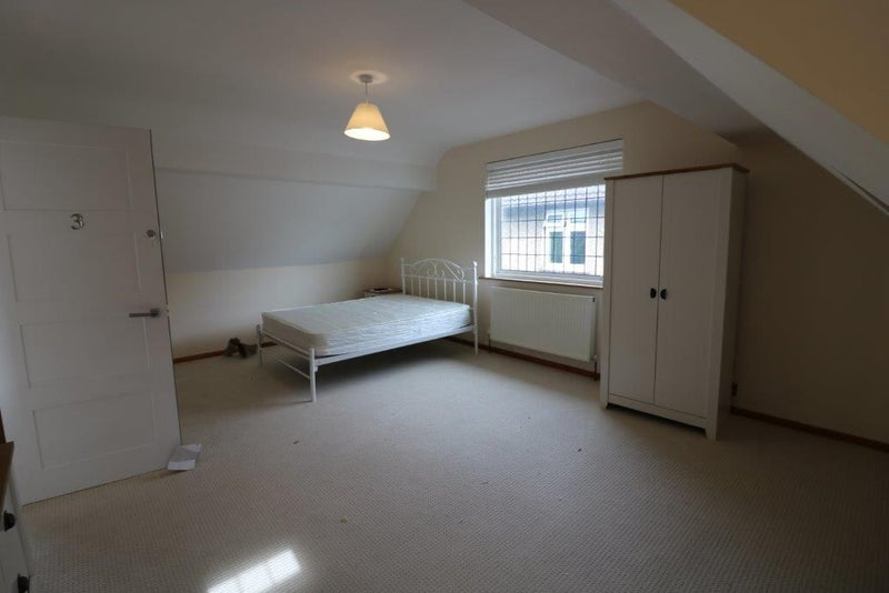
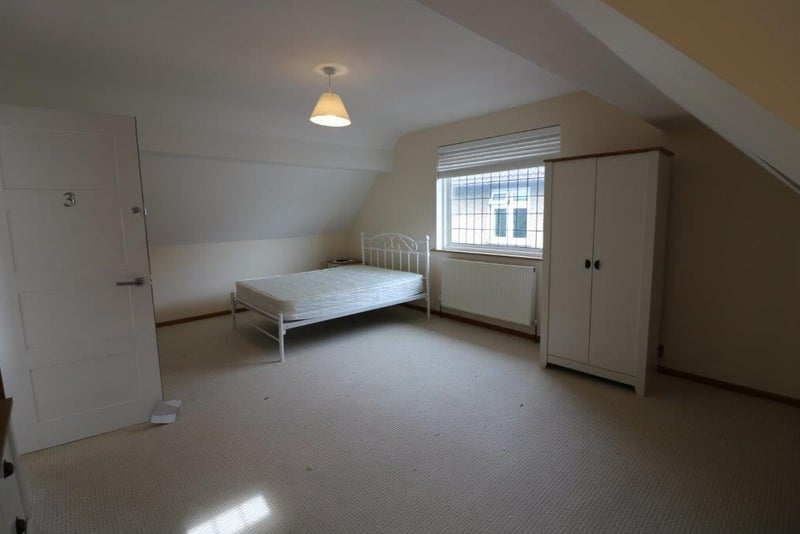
- boots [222,336,258,359]
